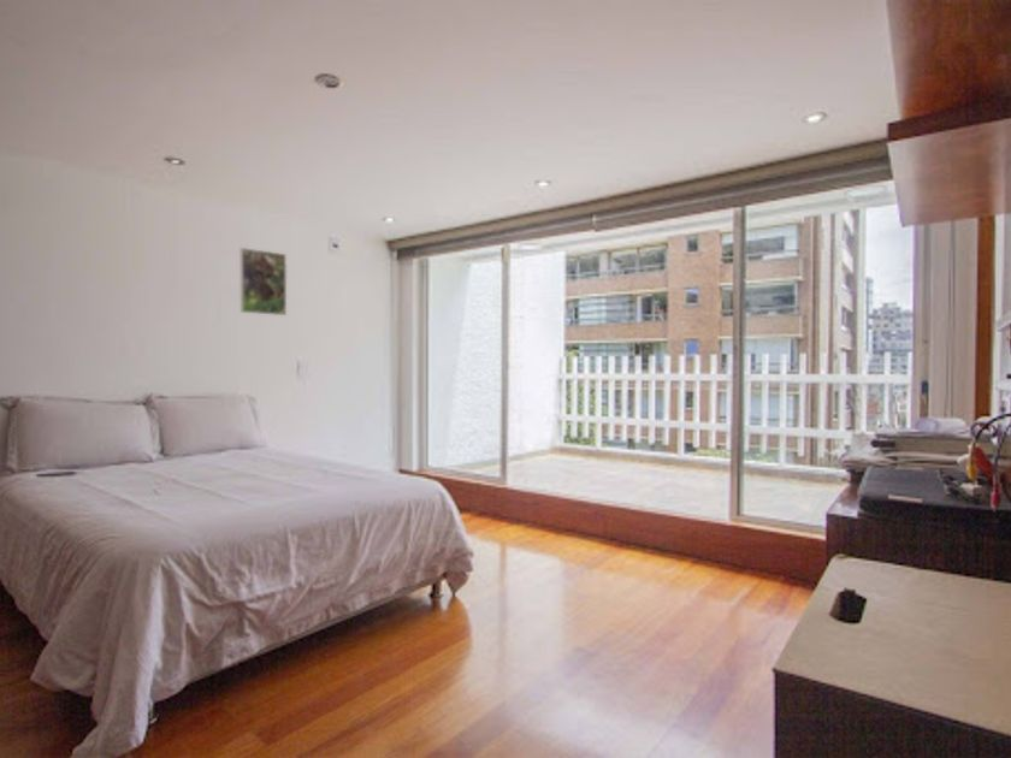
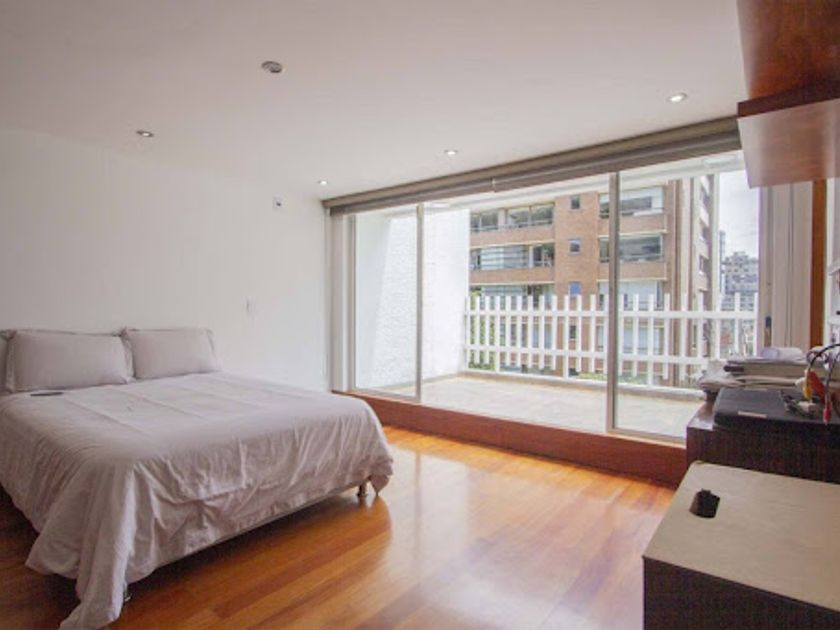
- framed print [240,247,288,316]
